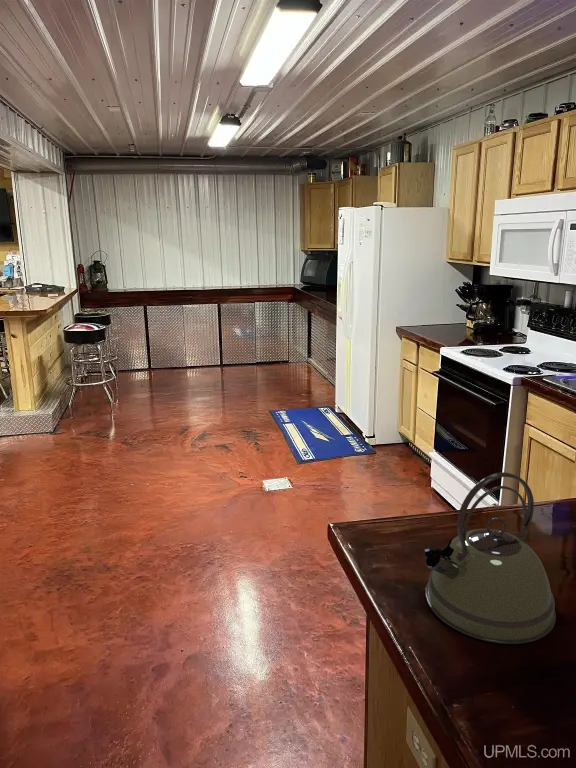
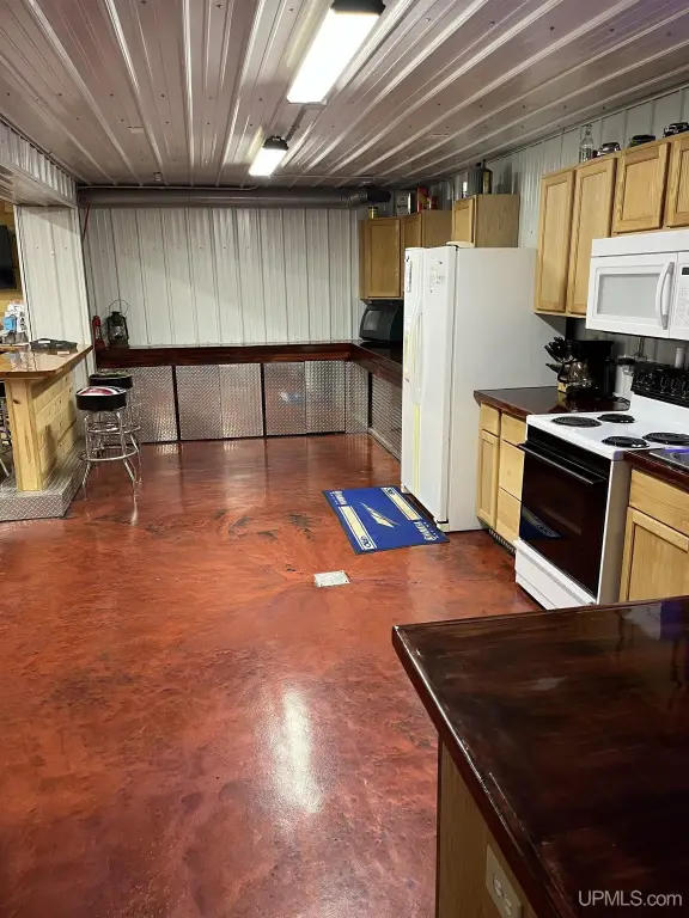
- kettle [423,471,557,645]
